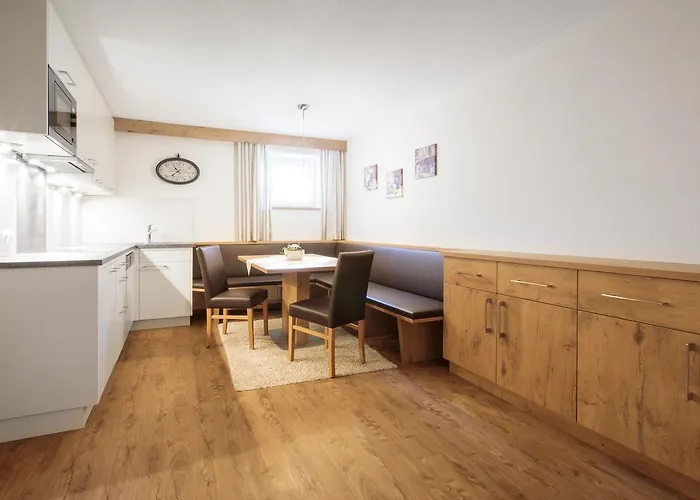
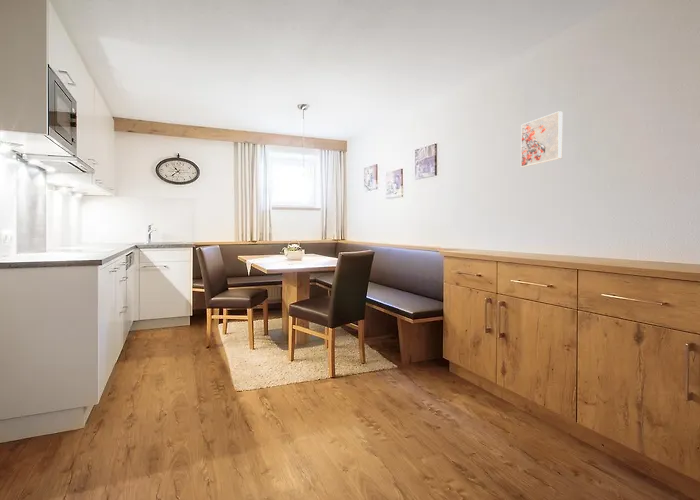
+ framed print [520,110,563,168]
